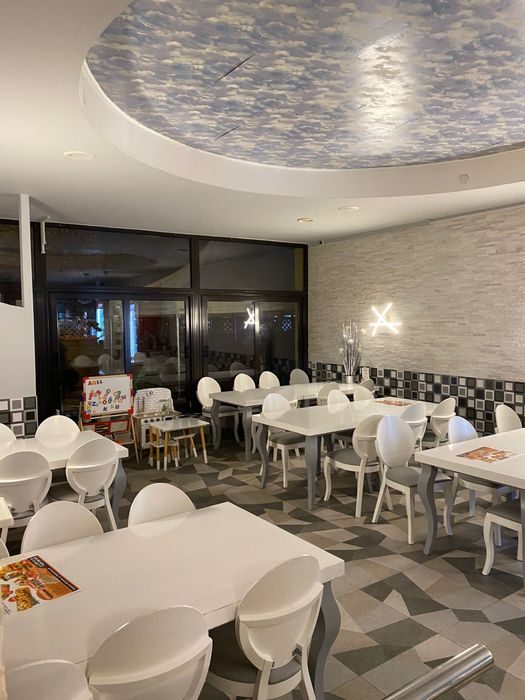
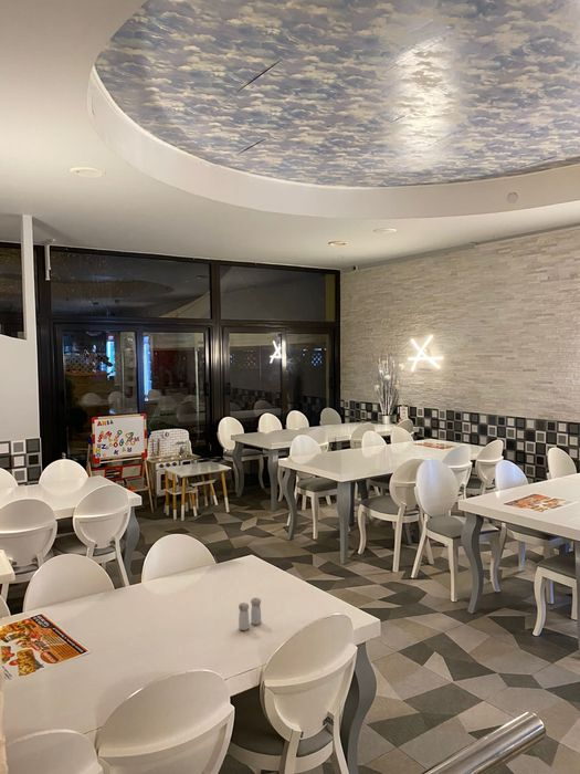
+ salt and pepper shaker [238,597,262,631]
